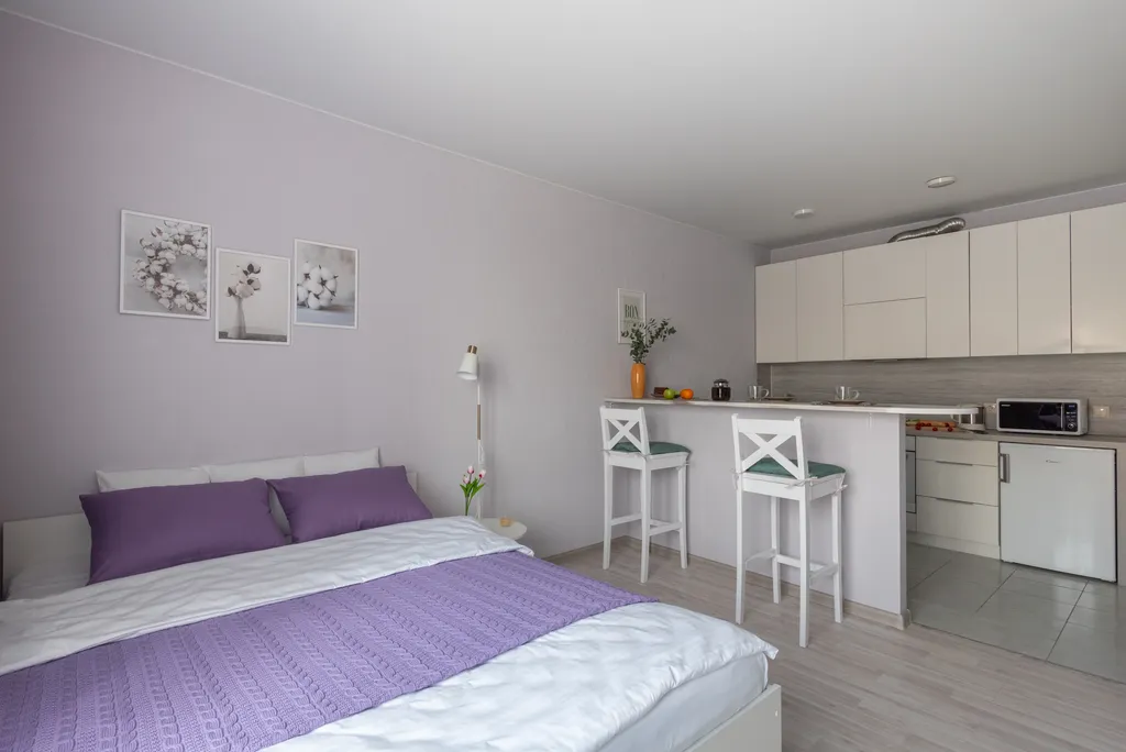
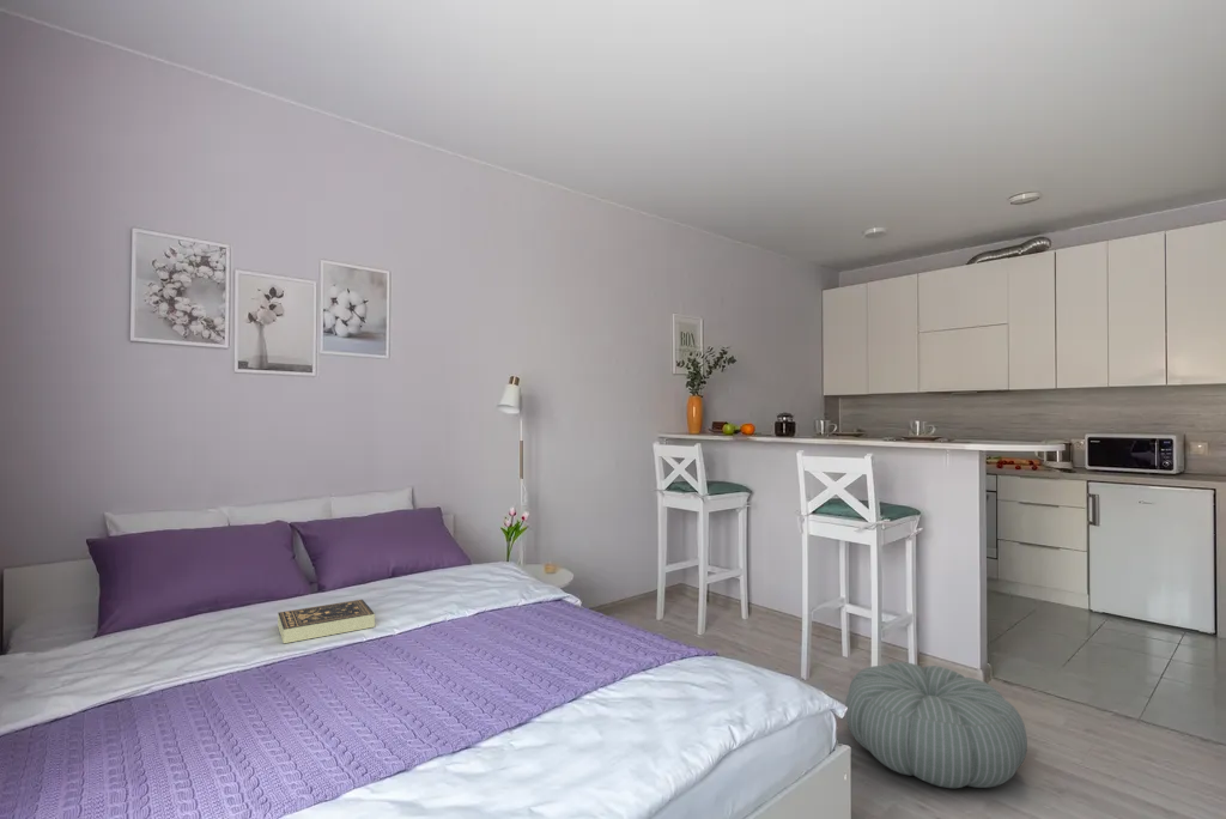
+ book [277,599,376,644]
+ pouf [844,661,1028,789]
